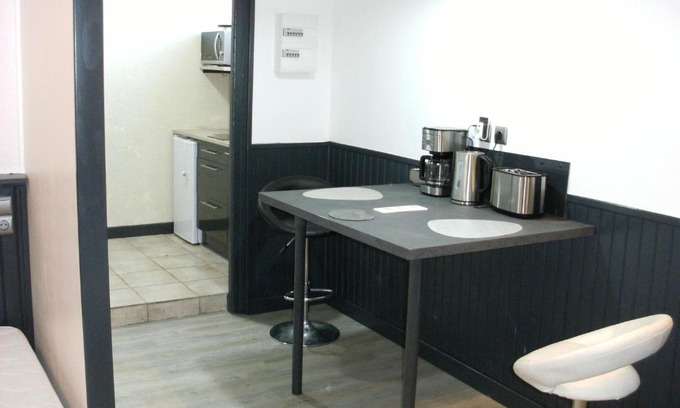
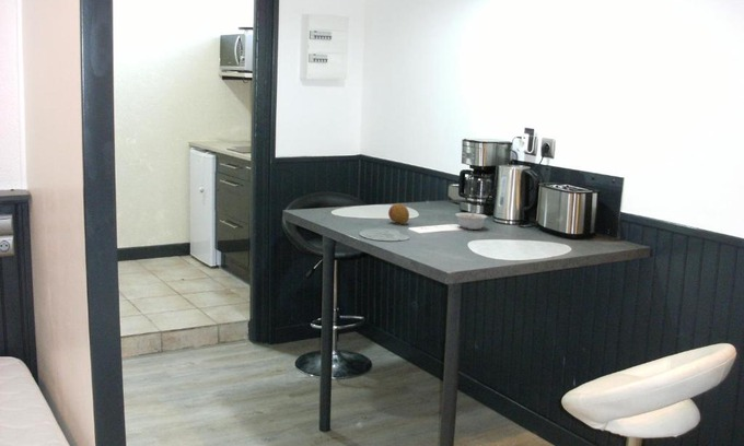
+ legume [454,209,489,231]
+ fruit [387,202,410,225]
